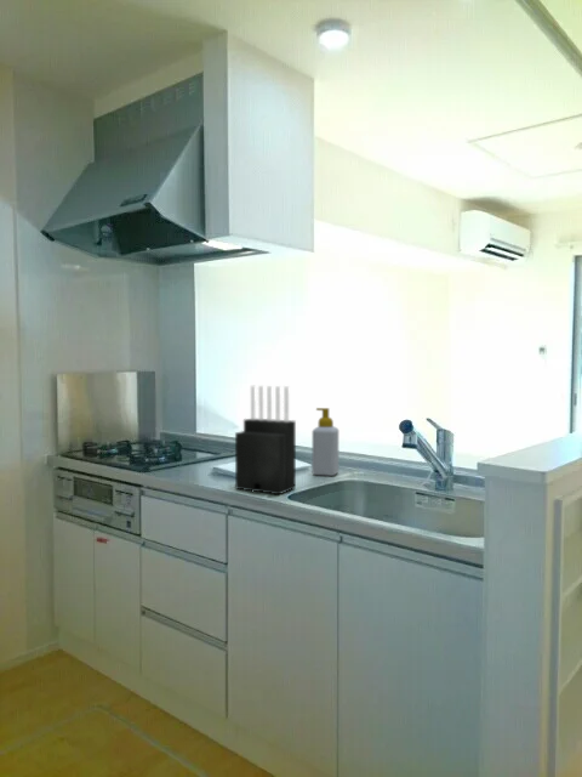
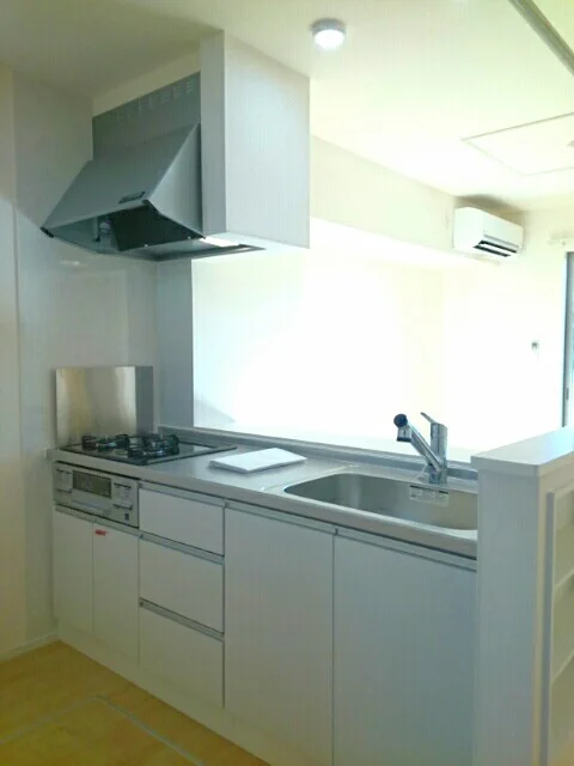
- knife block [234,385,297,495]
- soap bottle [312,407,340,477]
